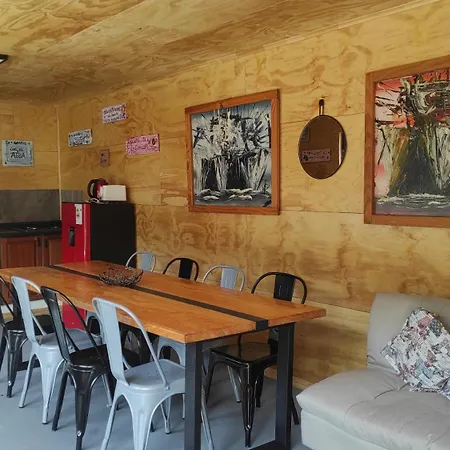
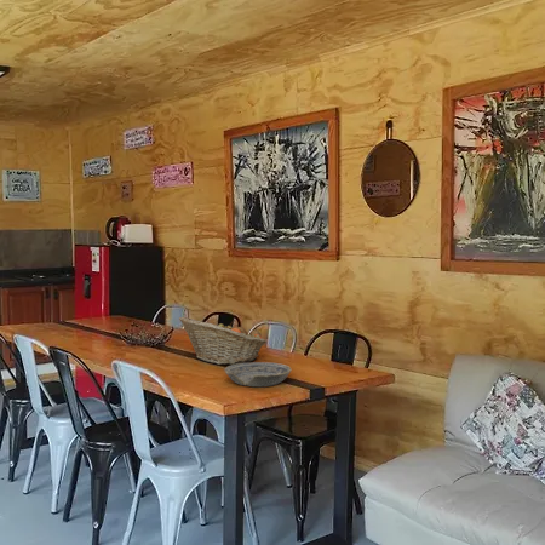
+ bowl [223,361,293,388]
+ fruit basket [178,316,268,366]
